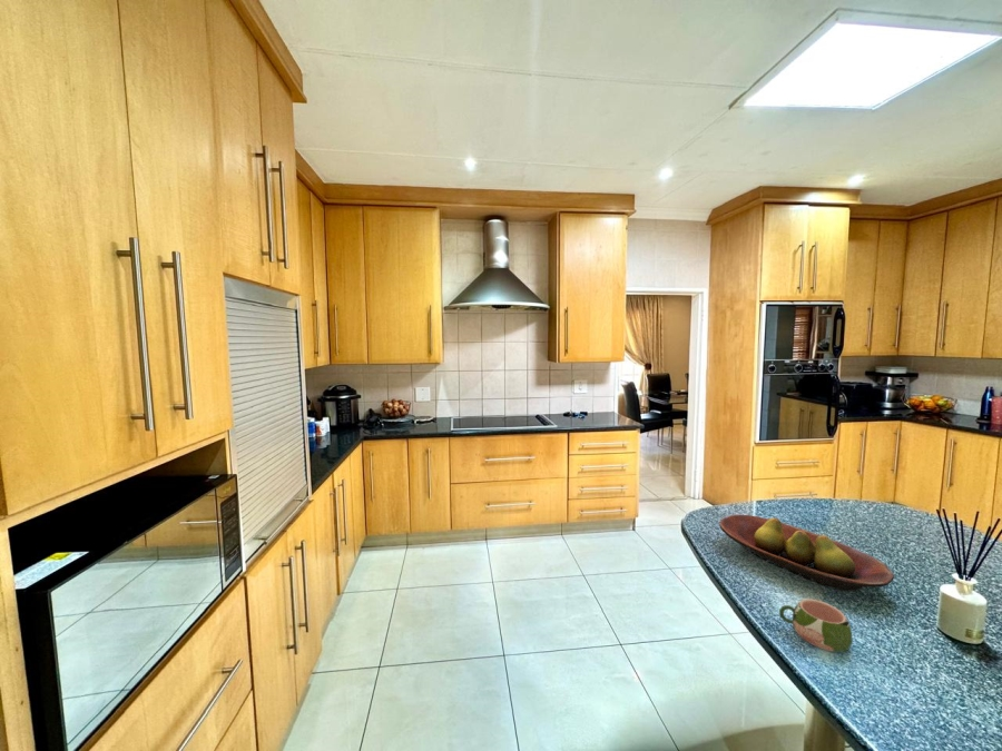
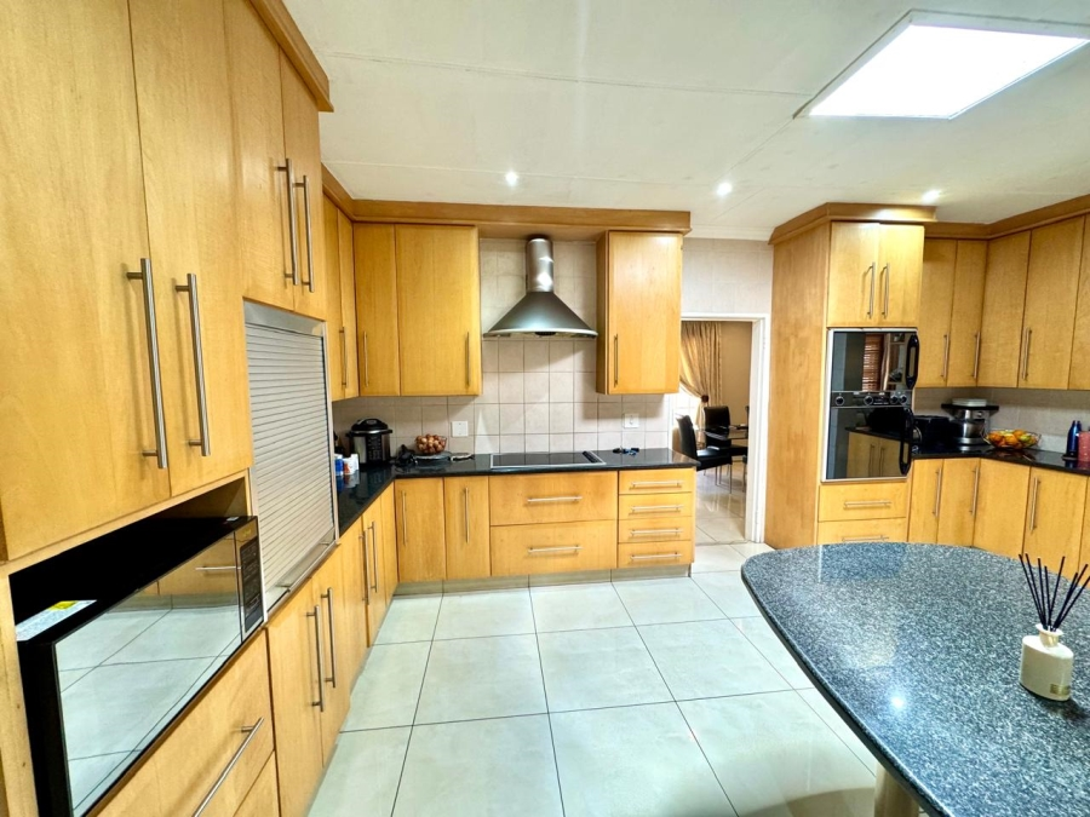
- mug [778,599,853,653]
- fruit bowl [718,514,895,592]
